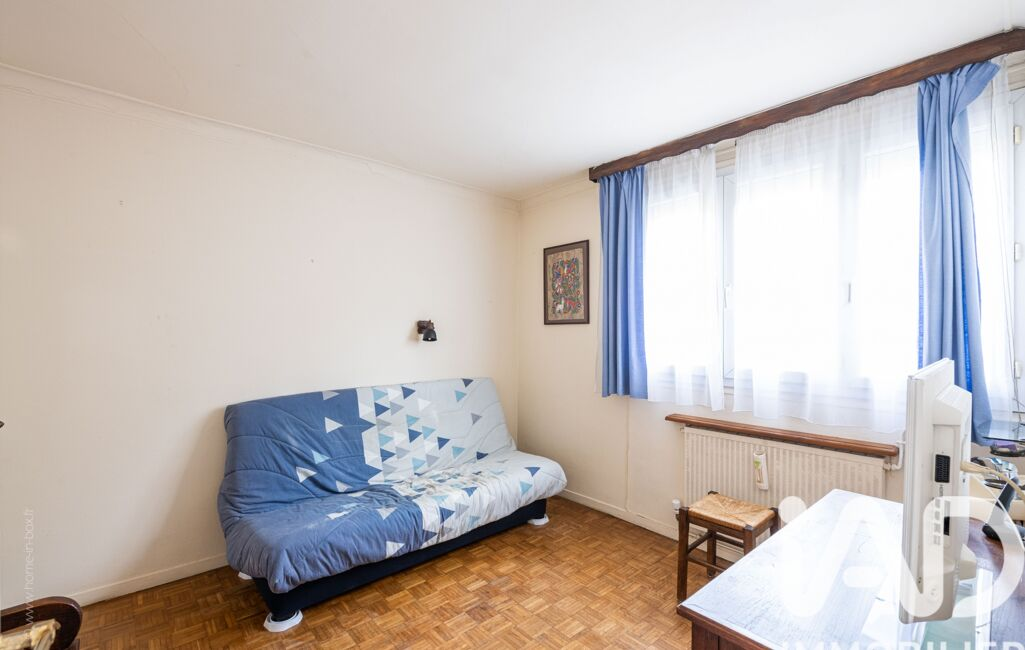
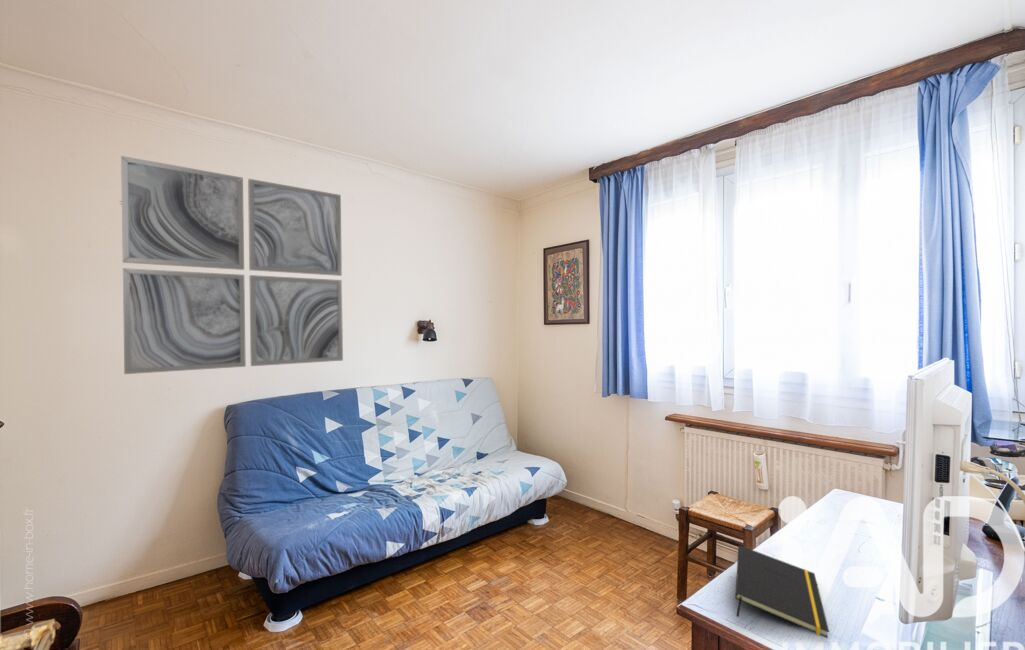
+ notepad [734,544,830,639]
+ wall art [120,155,344,375]
